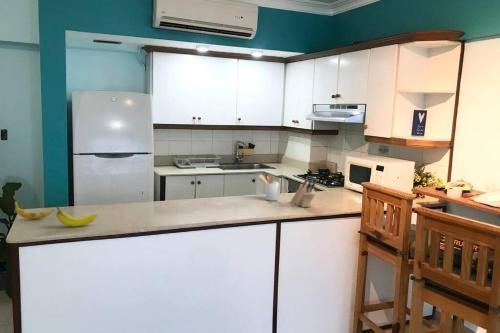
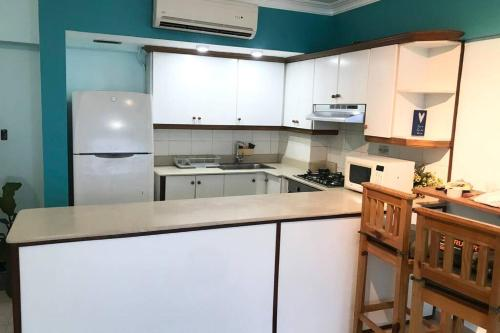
- banana [14,200,54,220]
- knife block [290,177,318,208]
- fruit [54,204,98,227]
- utensil holder [257,174,280,202]
